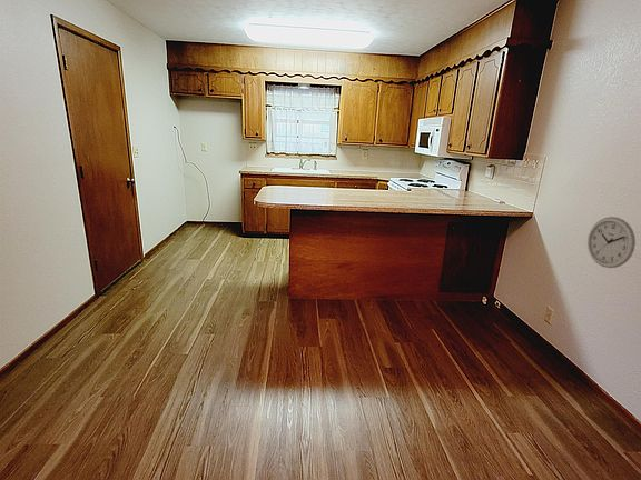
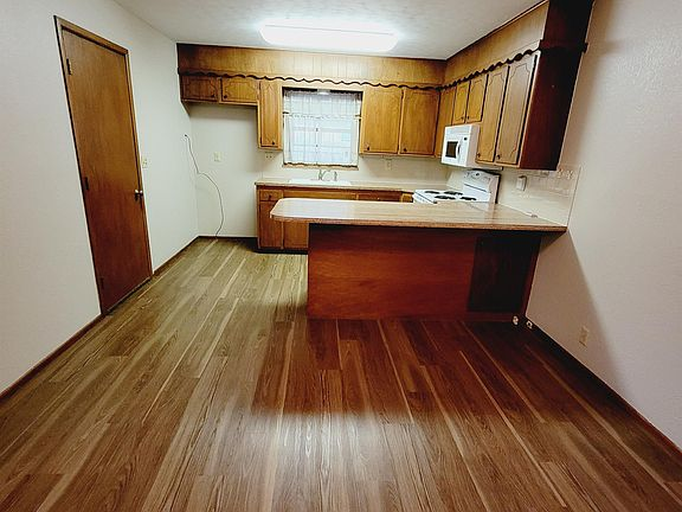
- wall clock [586,216,637,269]
